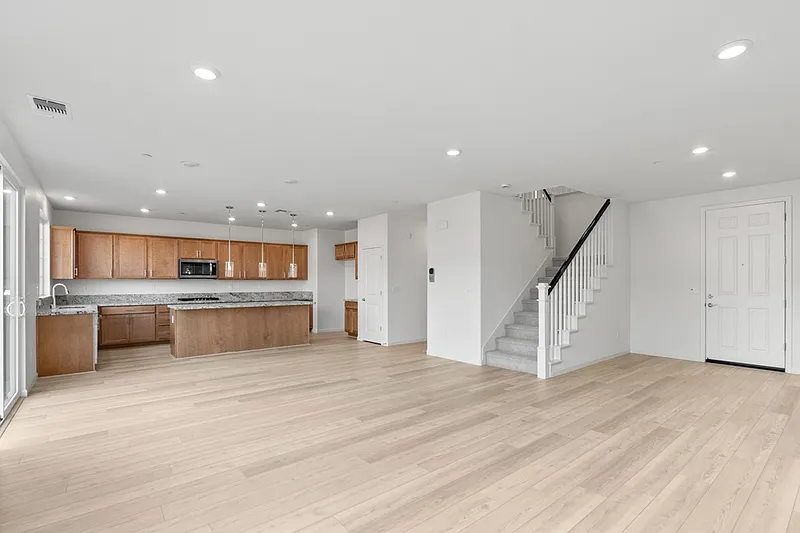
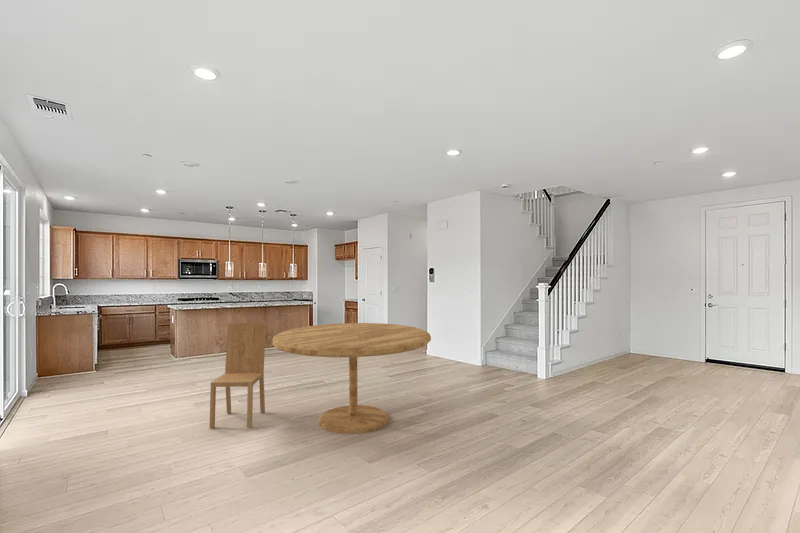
+ dining chair [209,322,267,430]
+ dining table [271,322,432,435]
